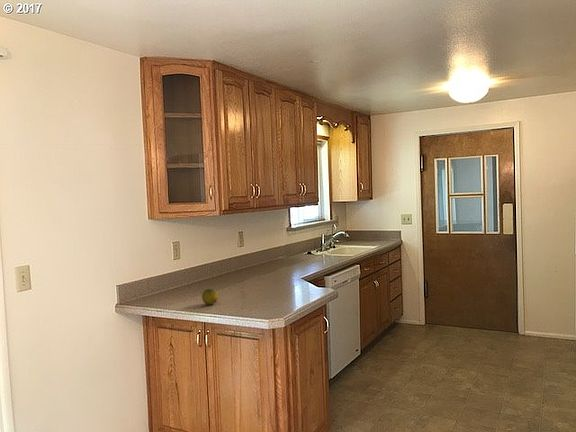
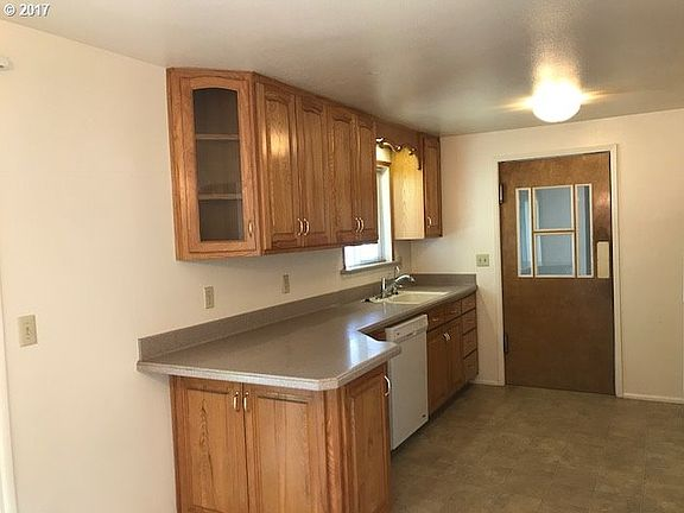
- fruit [201,288,219,306]
